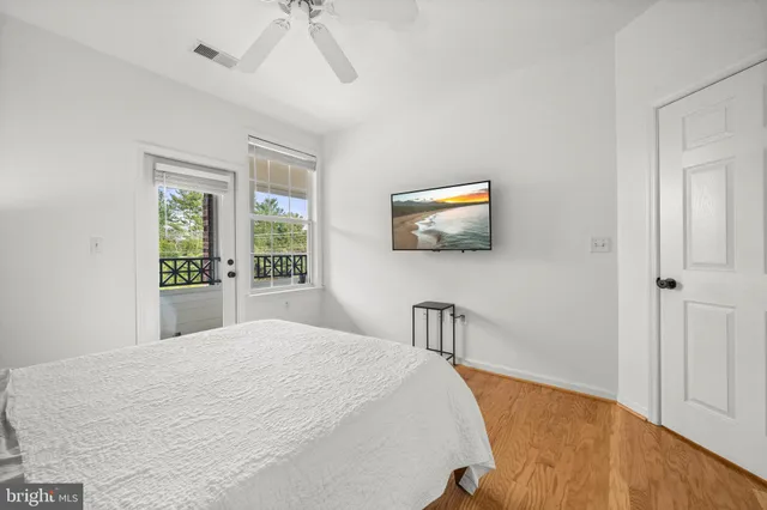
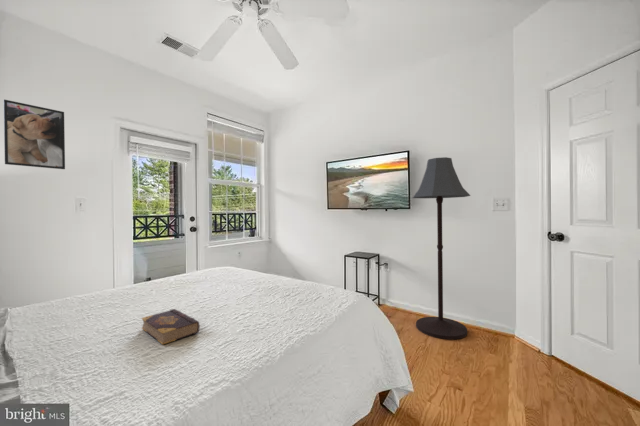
+ book [141,308,201,345]
+ floor lamp [411,156,472,341]
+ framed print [3,99,66,170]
